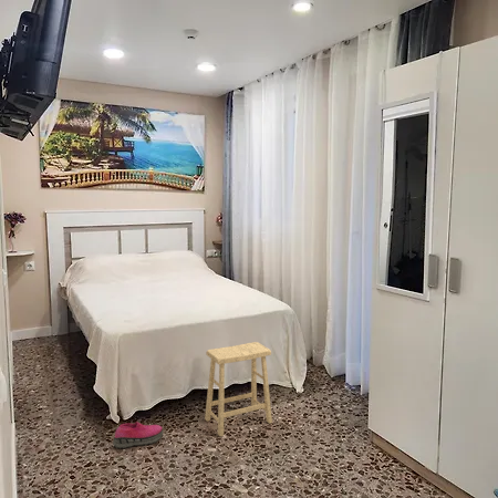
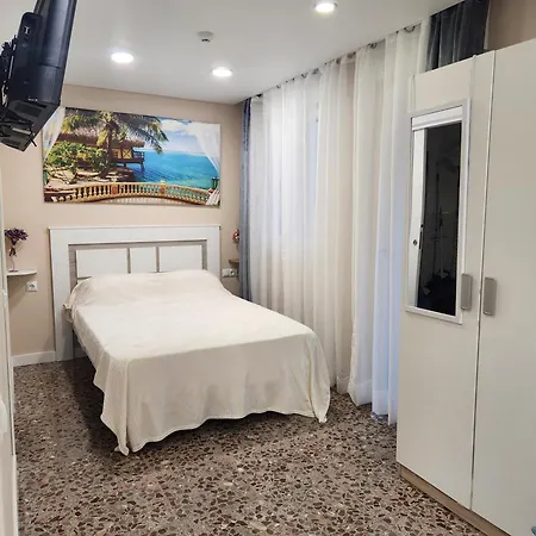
- footstool [204,341,273,437]
- shoe [112,421,164,449]
